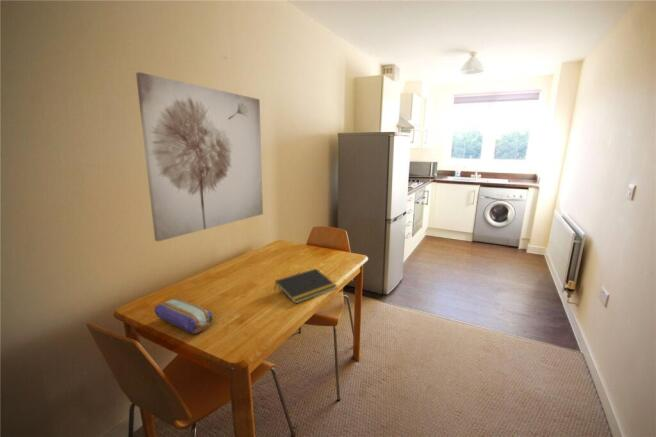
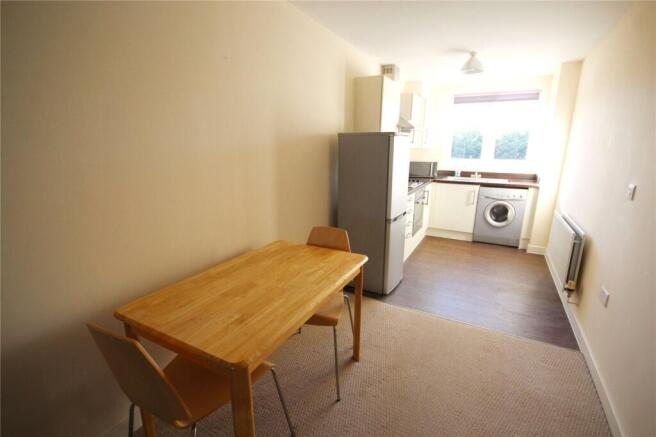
- wall art [135,71,264,242]
- notepad [273,268,338,305]
- pencil case [154,297,213,335]
